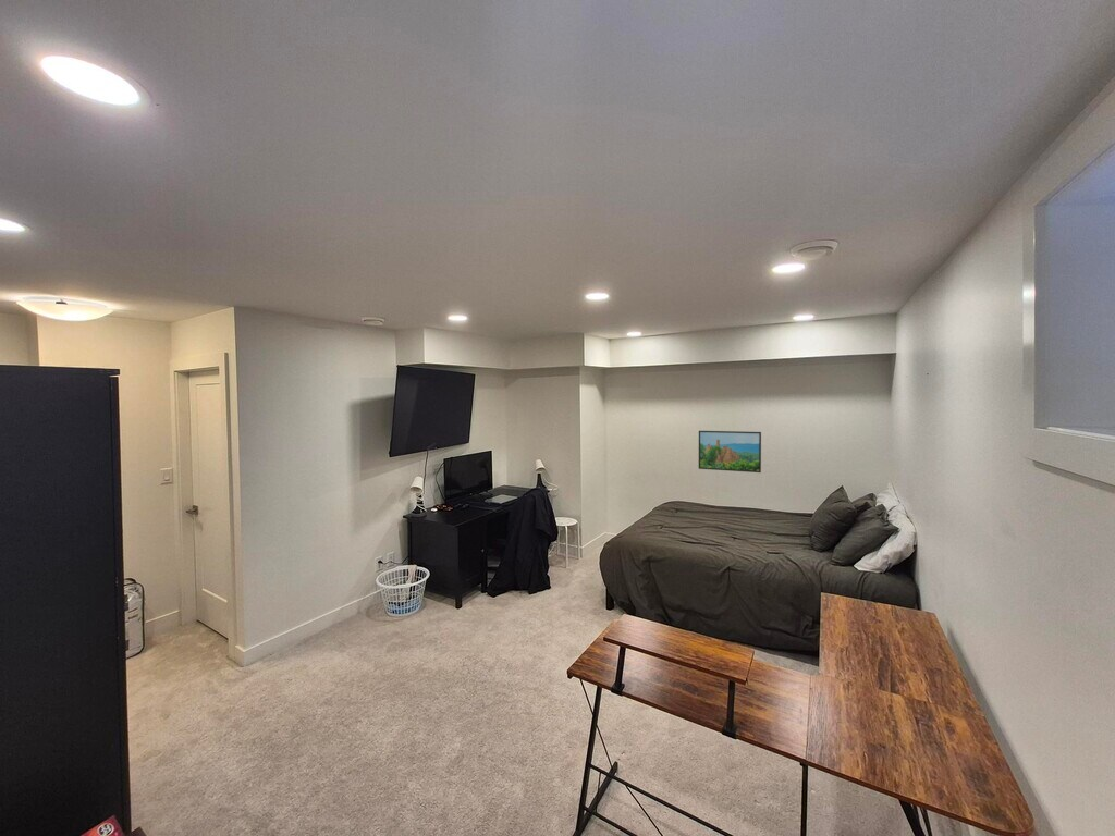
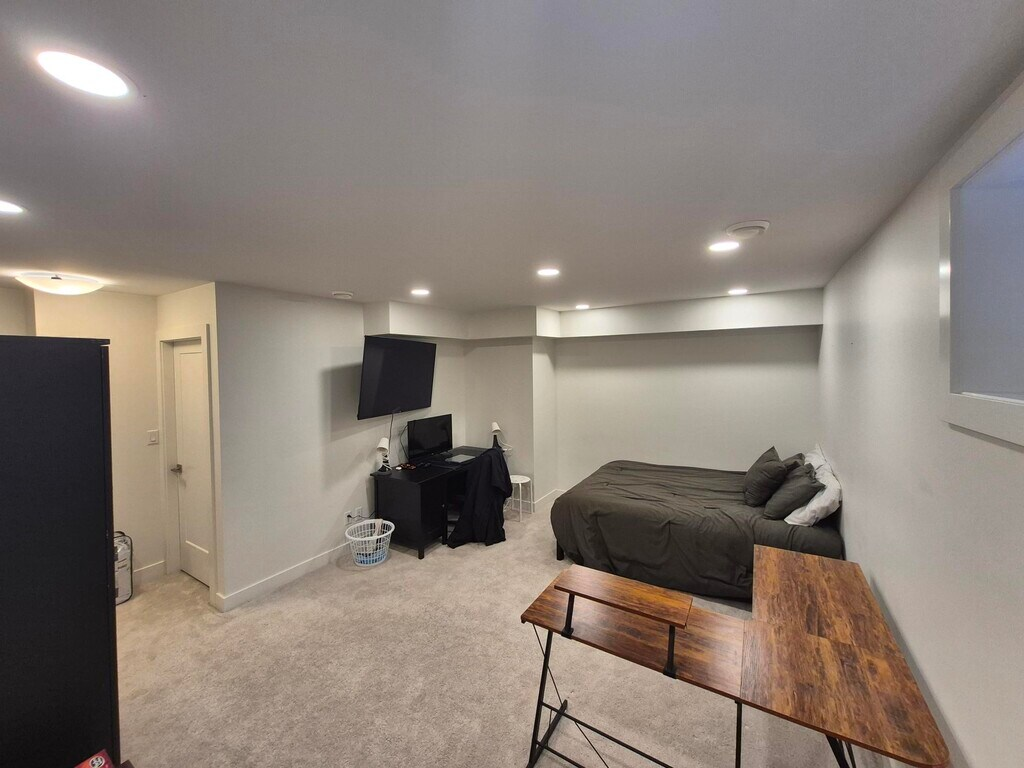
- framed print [698,430,762,474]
